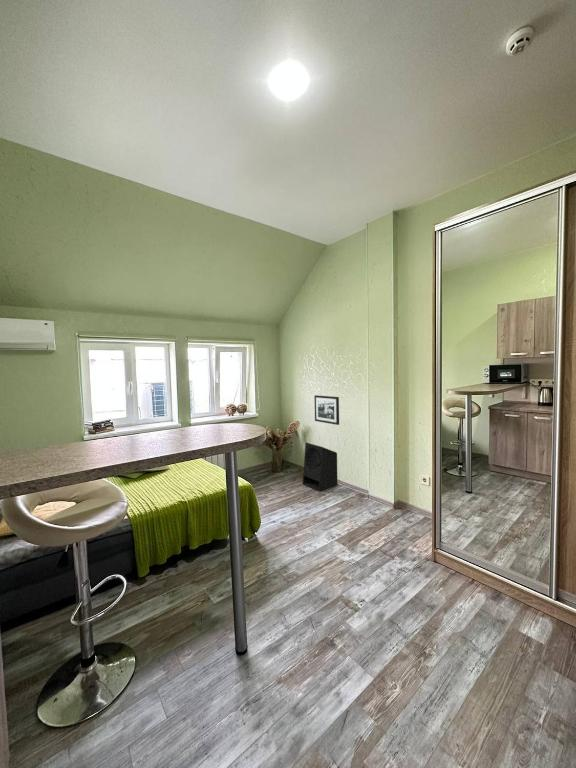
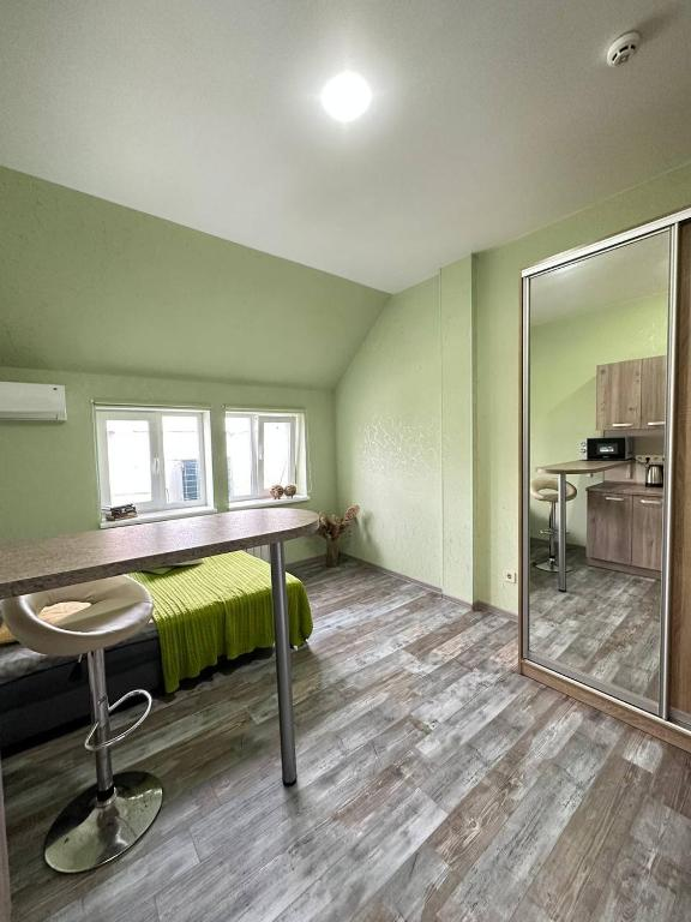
- picture frame [313,394,340,426]
- speaker [302,442,338,492]
